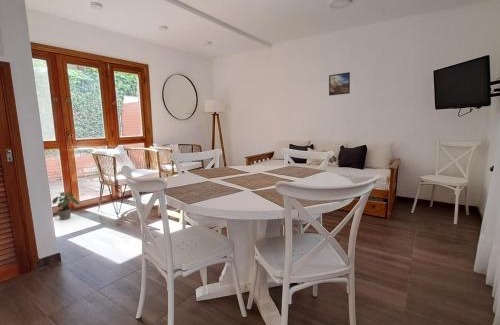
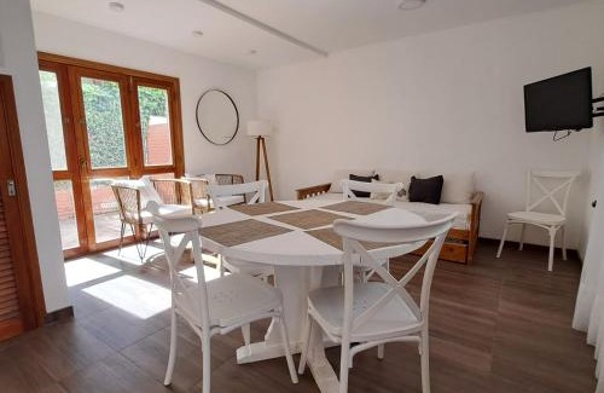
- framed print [328,71,351,97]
- potted plant [51,191,80,221]
